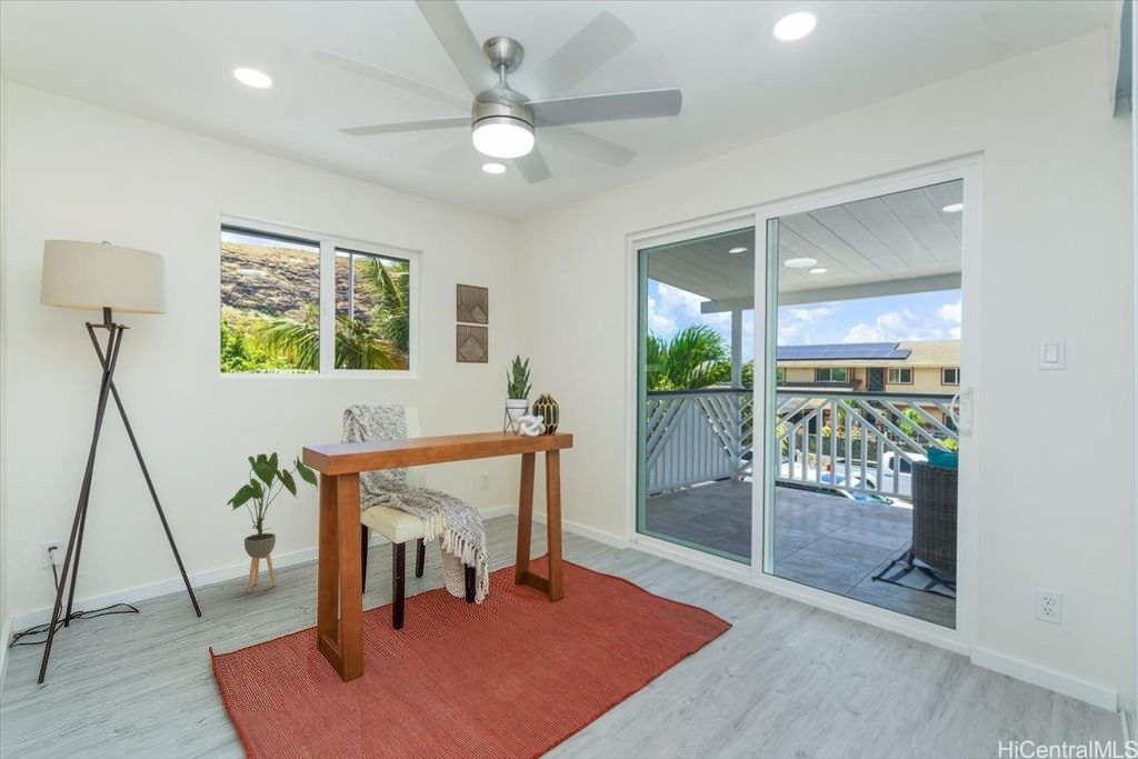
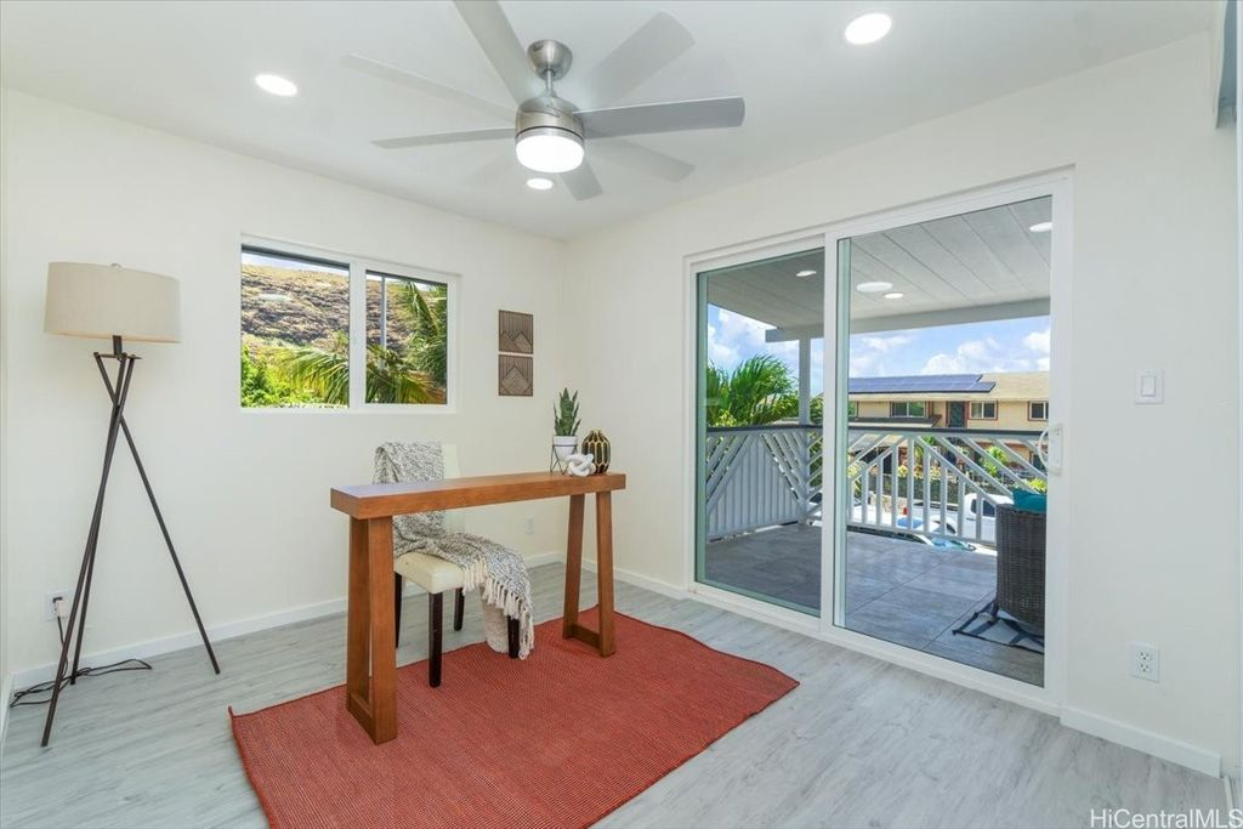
- house plant [226,451,319,593]
